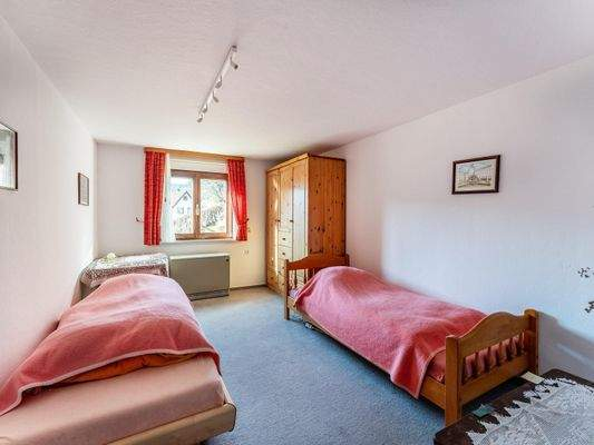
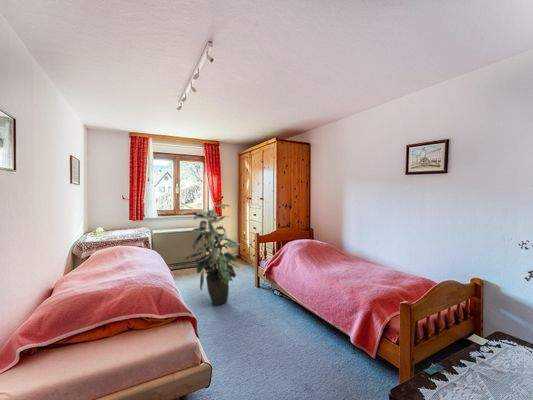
+ indoor plant [184,203,242,307]
